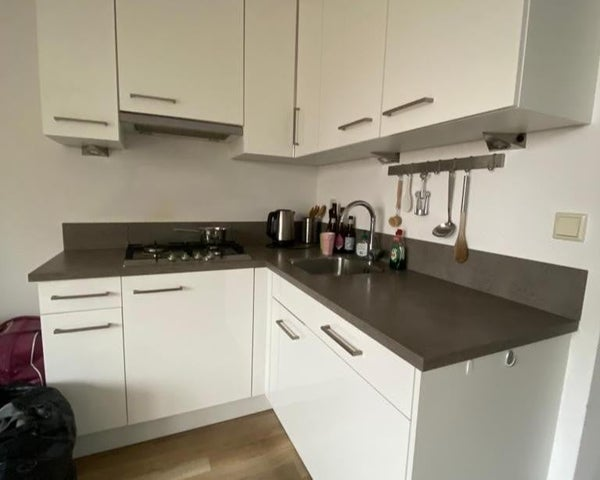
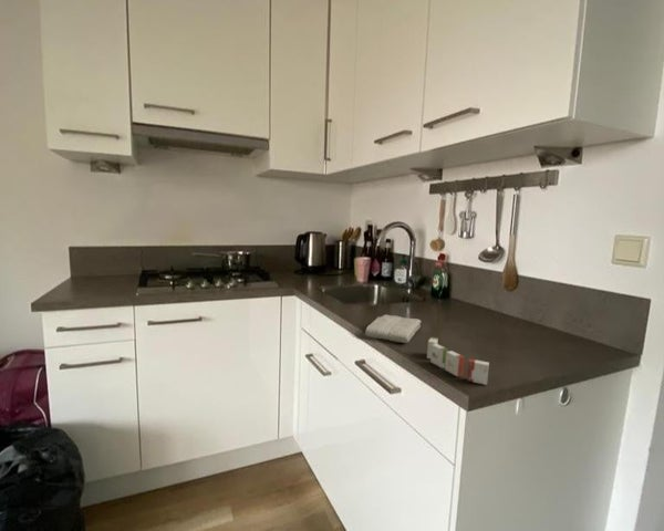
+ washcloth [364,314,422,344]
+ tea box [426,336,490,386]
